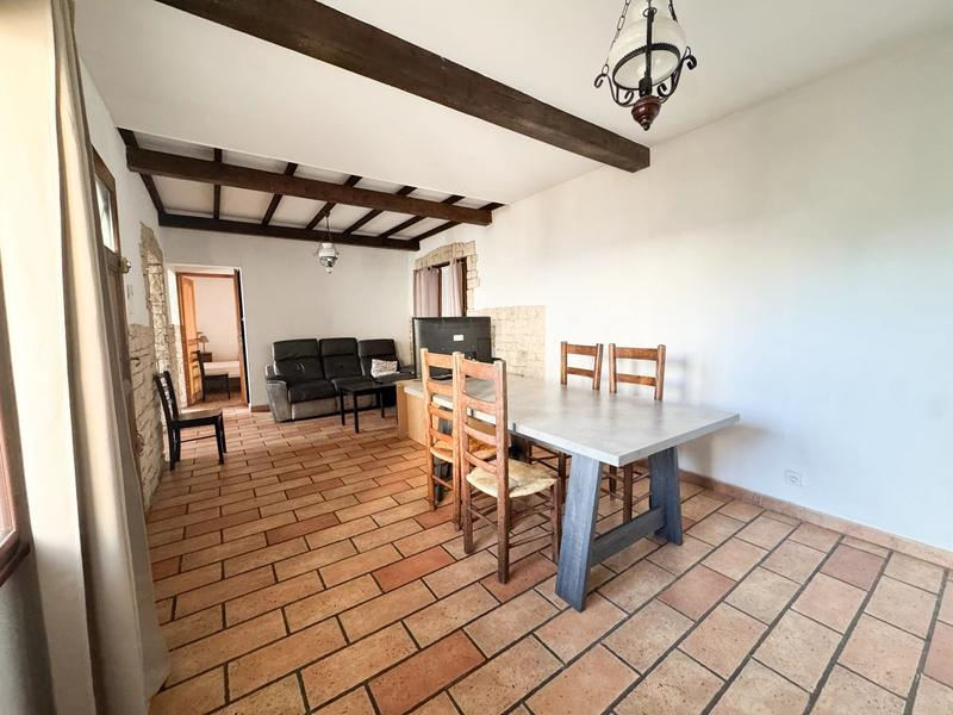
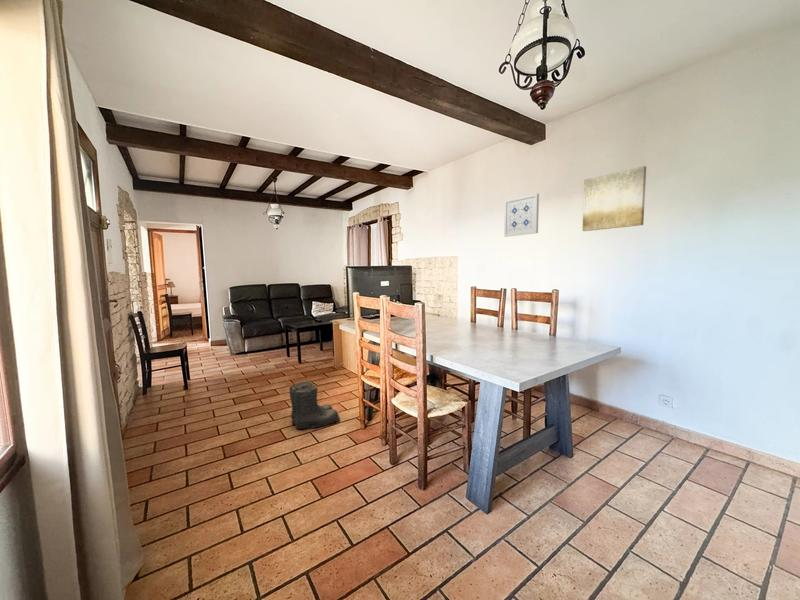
+ wall art [581,165,647,232]
+ boots [288,380,341,430]
+ wall art [503,193,540,238]
